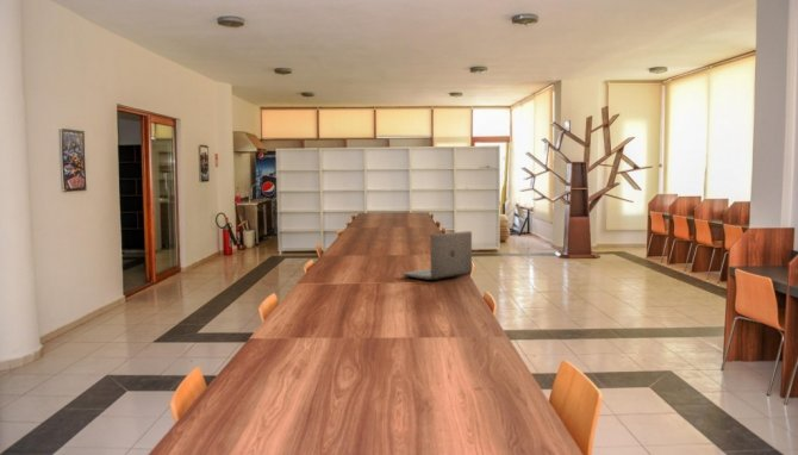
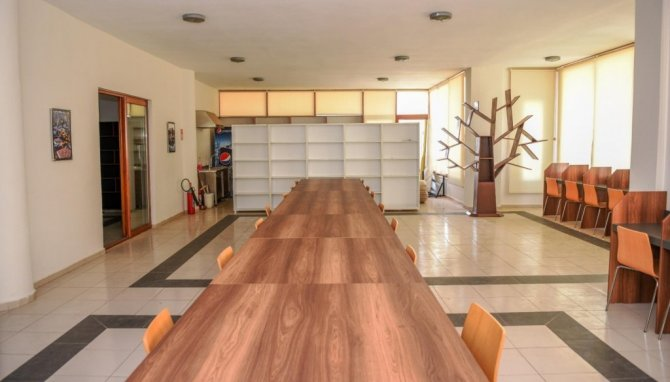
- laptop [400,230,473,281]
